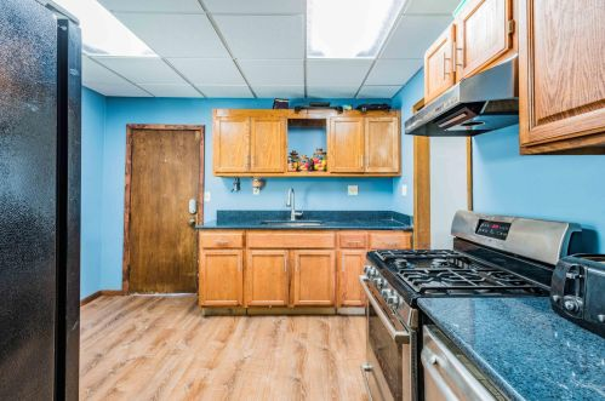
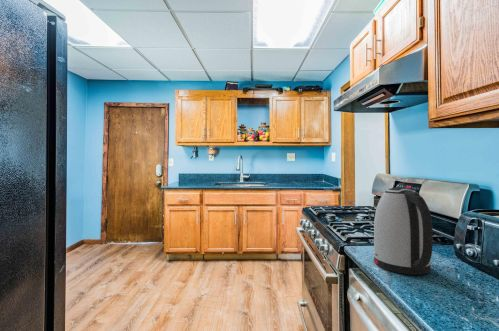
+ kettle [373,186,434,276]
